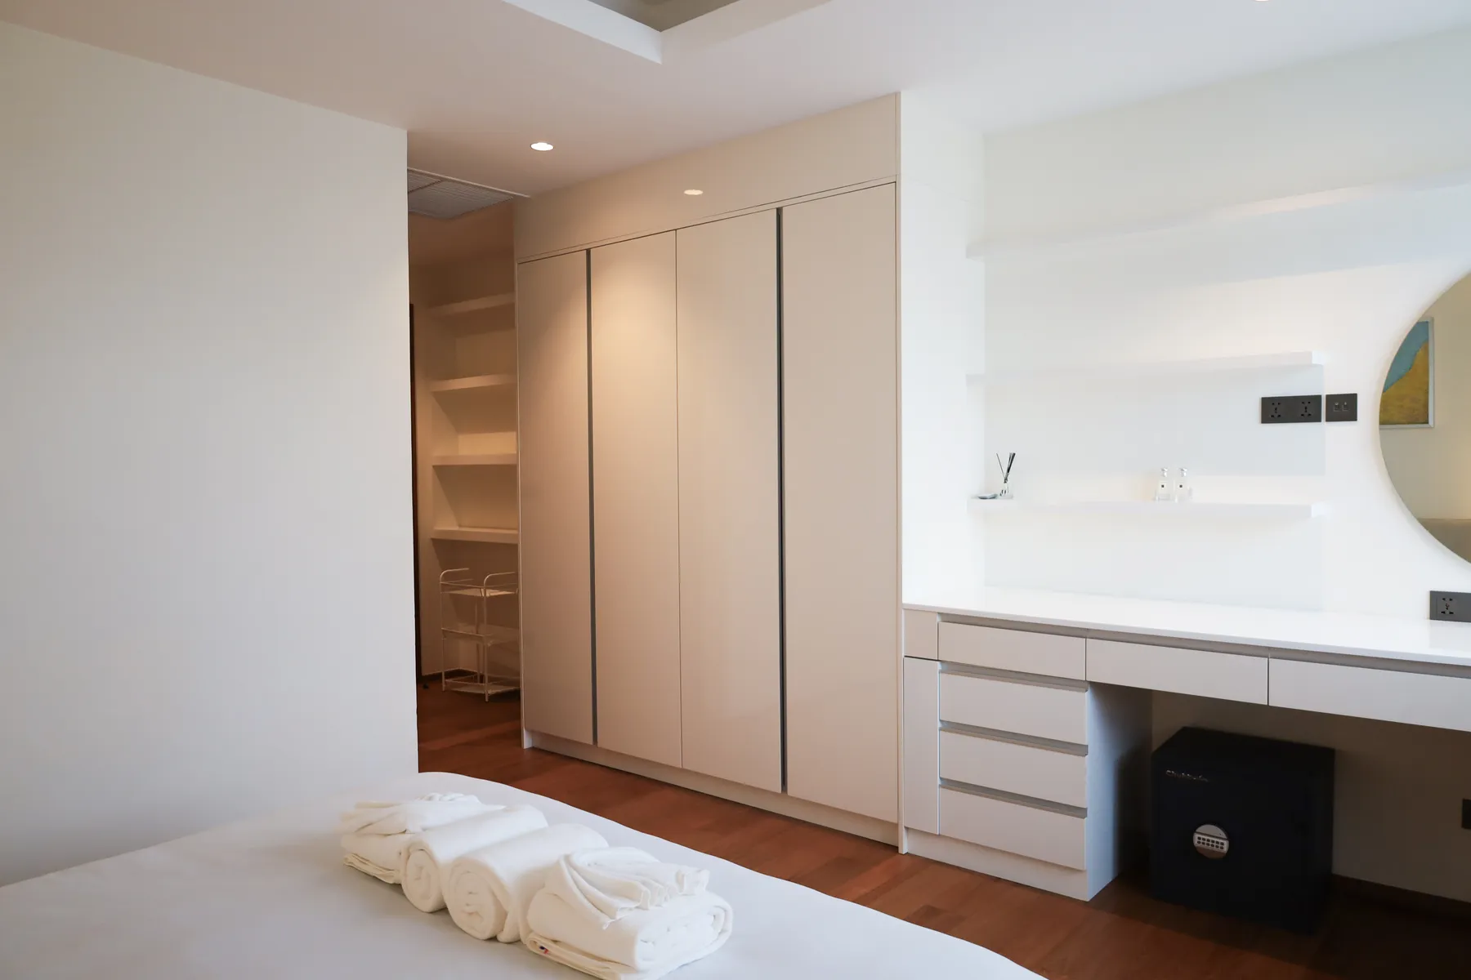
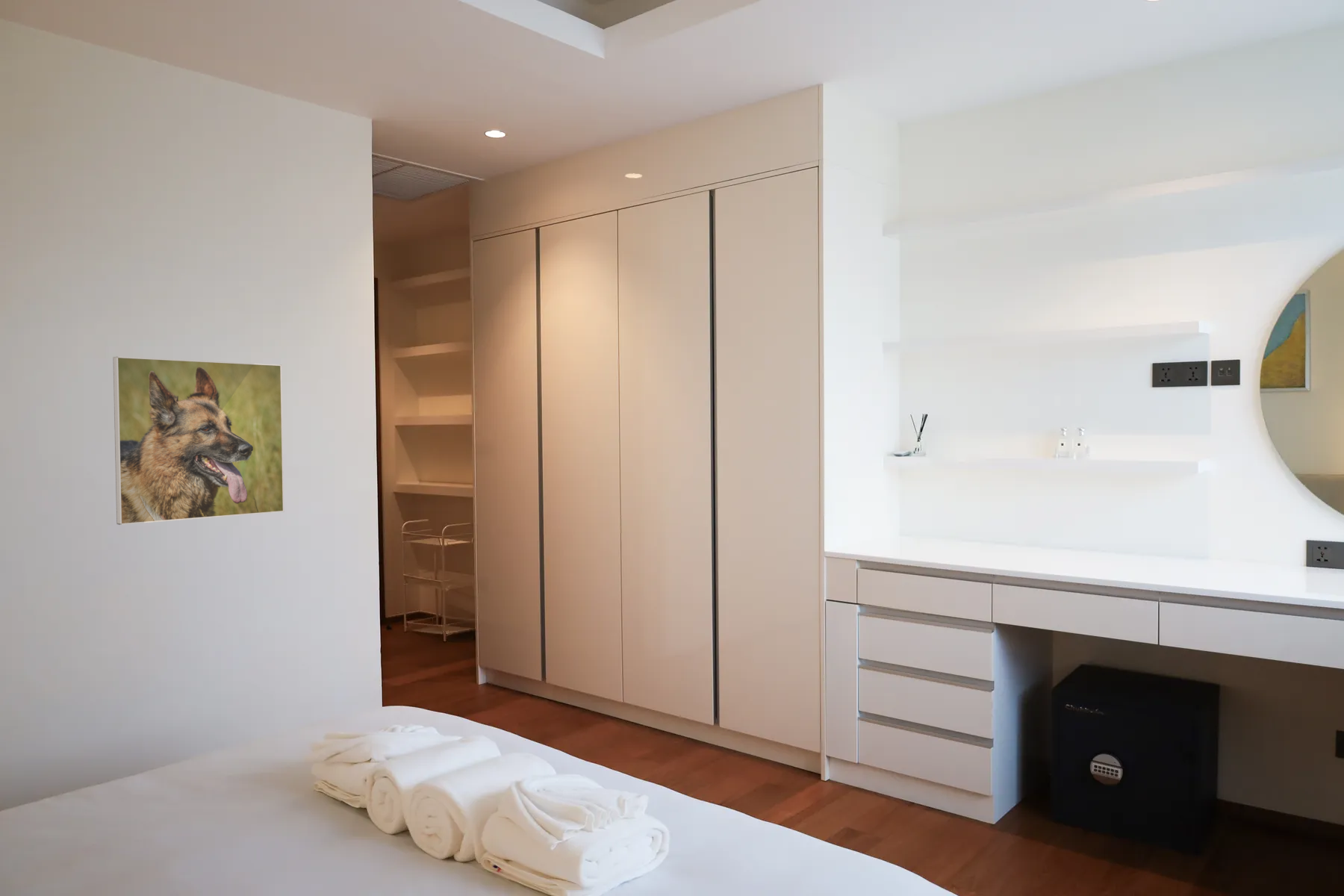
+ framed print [112,355,284,526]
